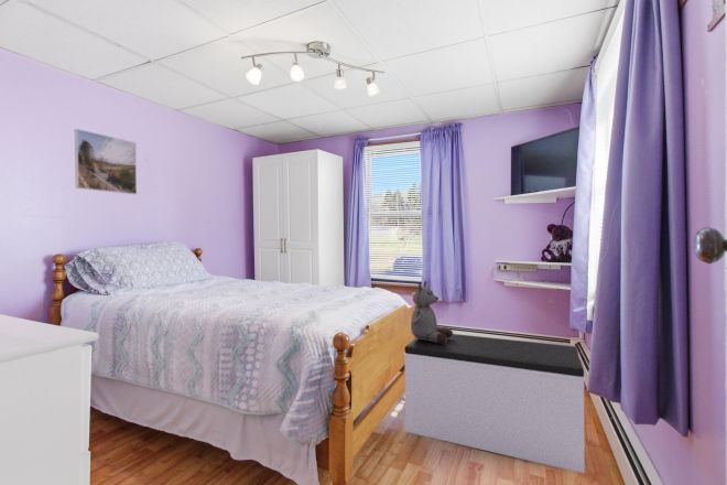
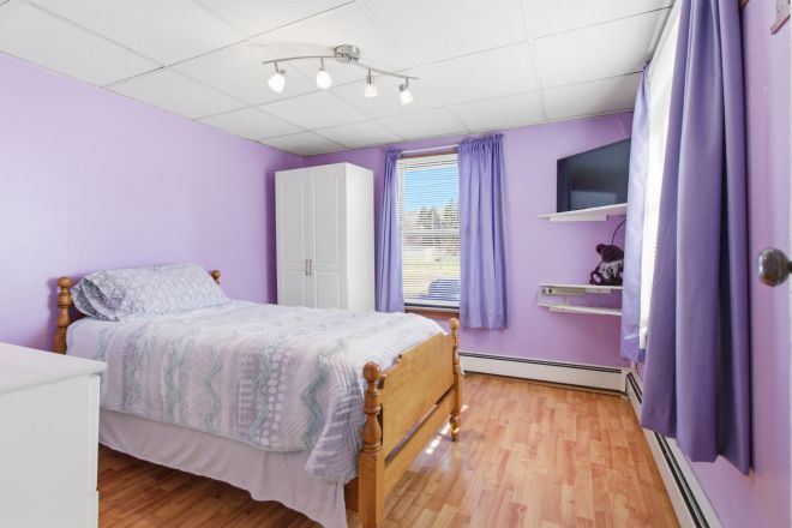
- bench [403,333,586,474]
- stuffed bear [410,280,454,344]
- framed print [74,128,138,195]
